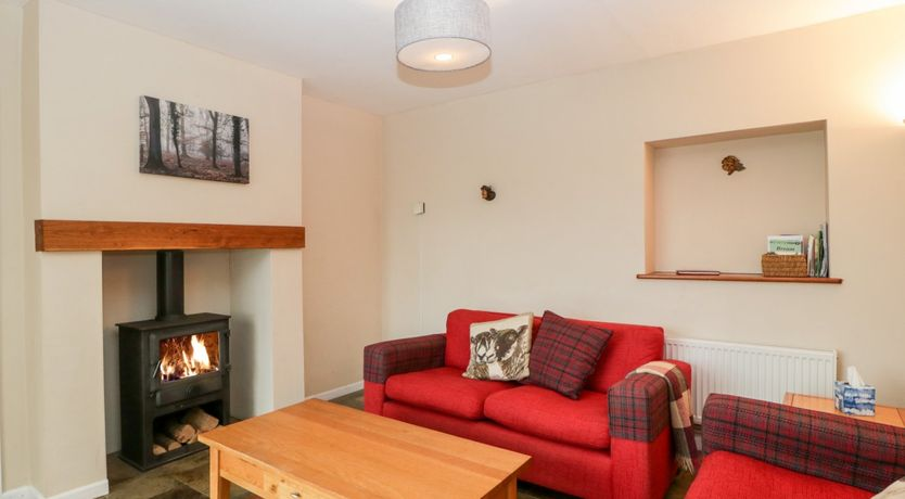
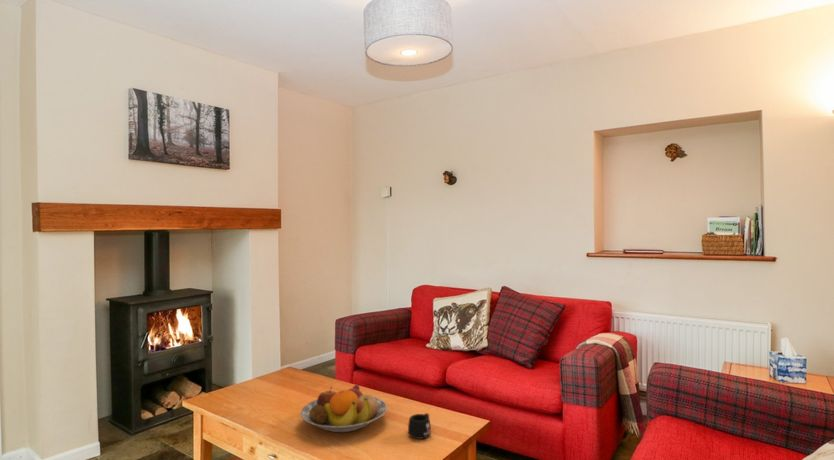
+ mug [407,412,432,440]
+ fruit bowl [300,384,388,433]
